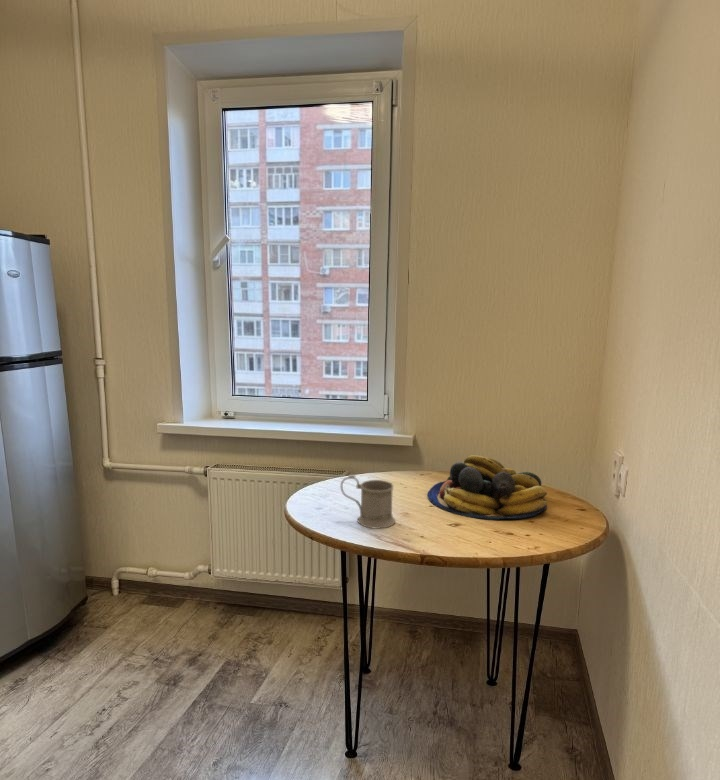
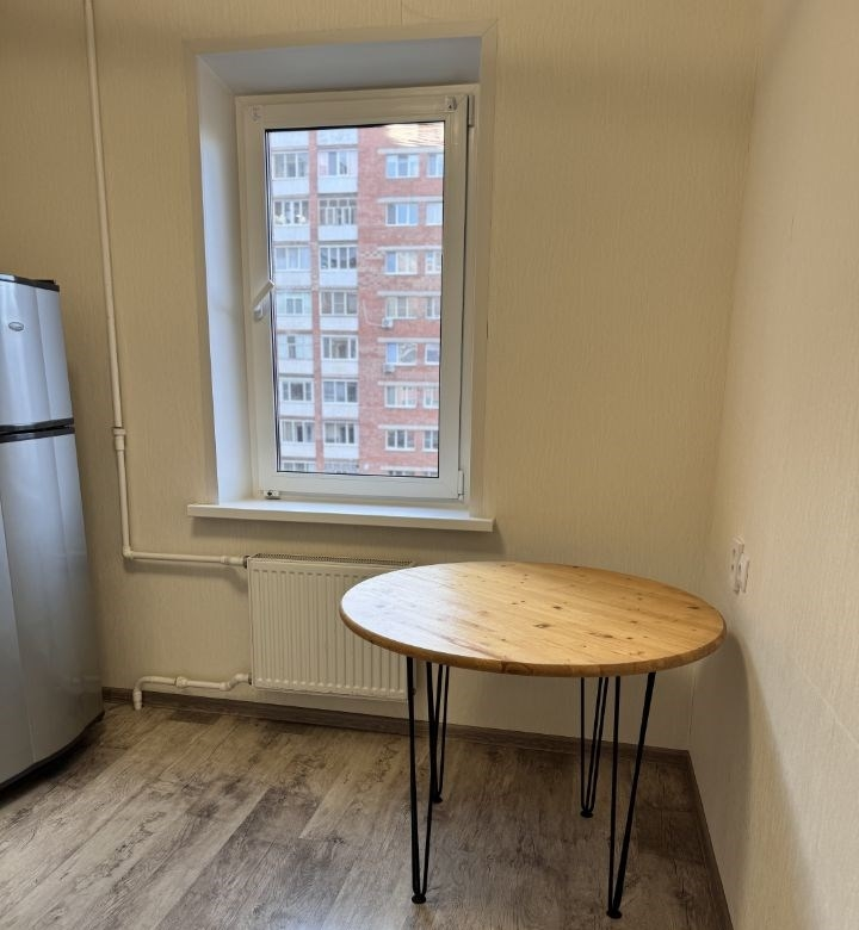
- mug [340,474,396,530]
- fruit bowl [427,454,548,521]
